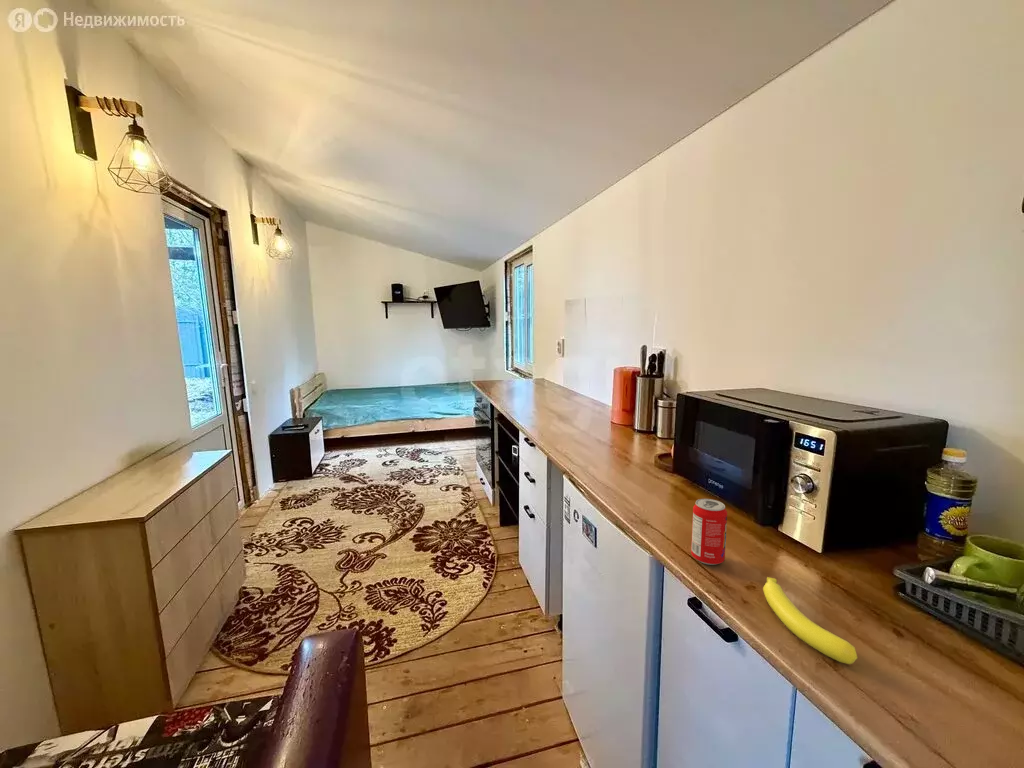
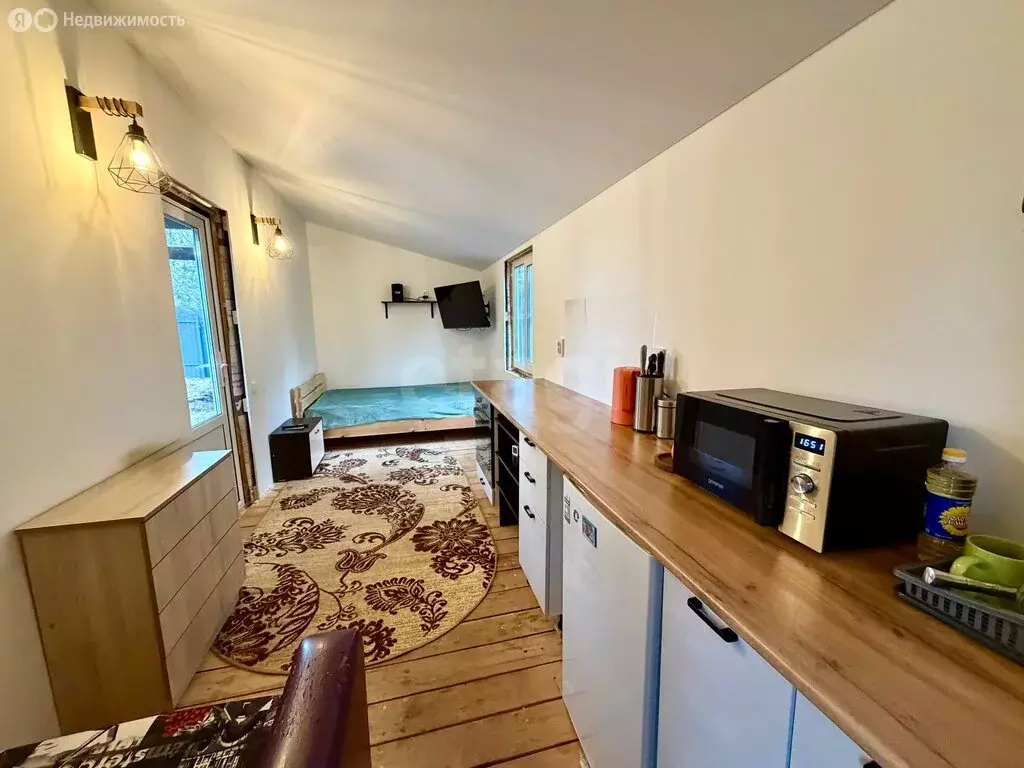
- beverage can [690,498,728,566]
- banana [762,576,858,665]
